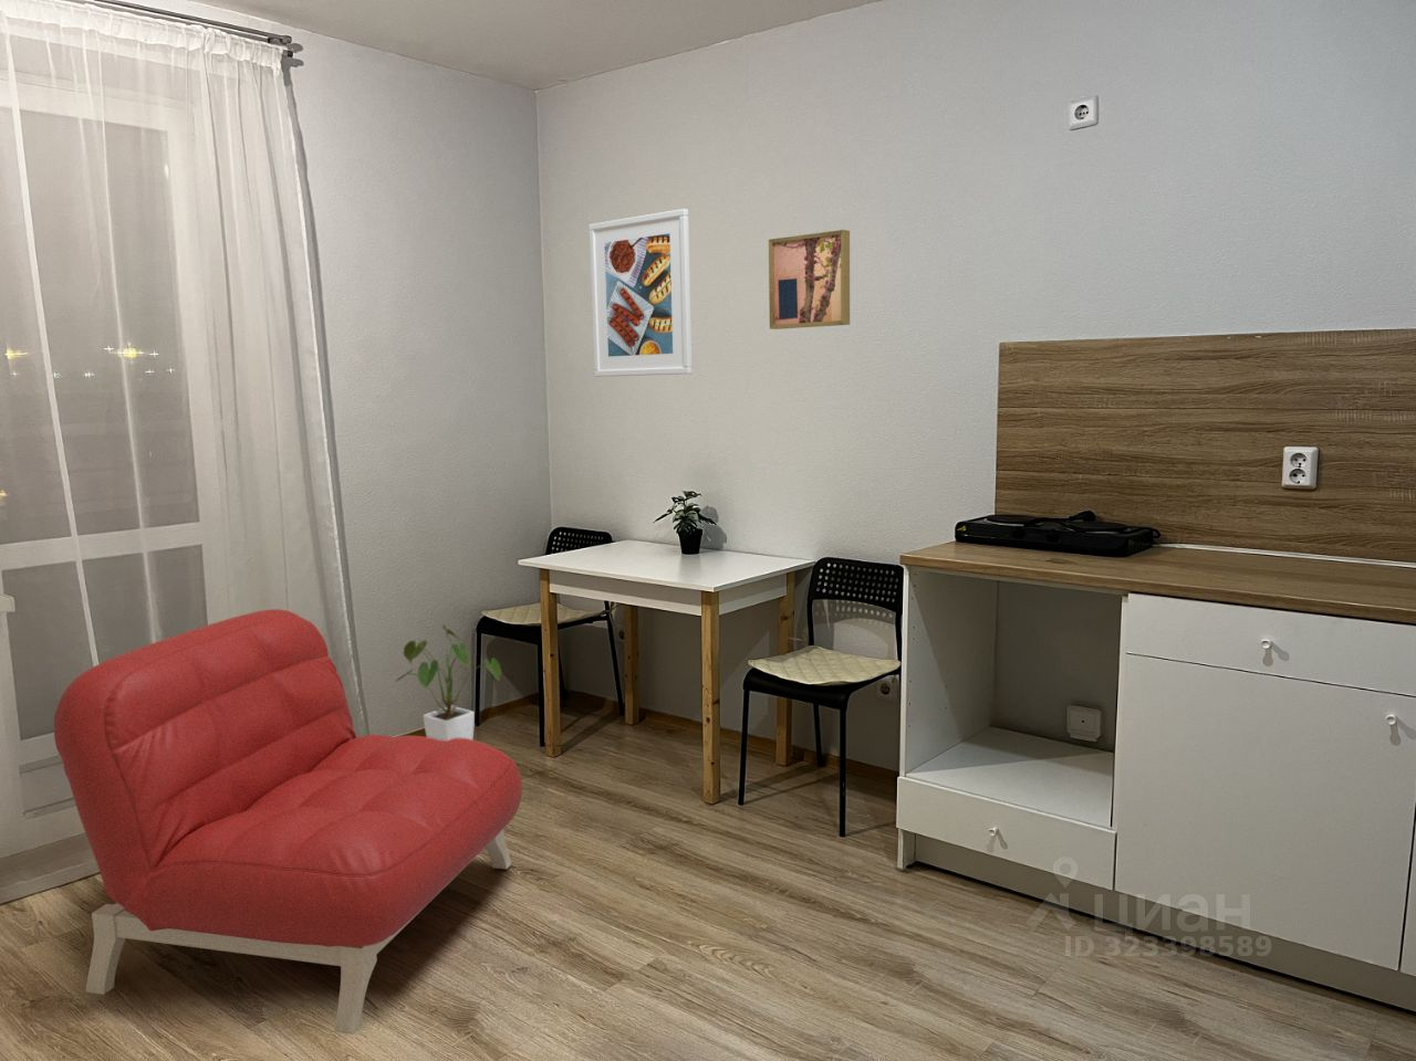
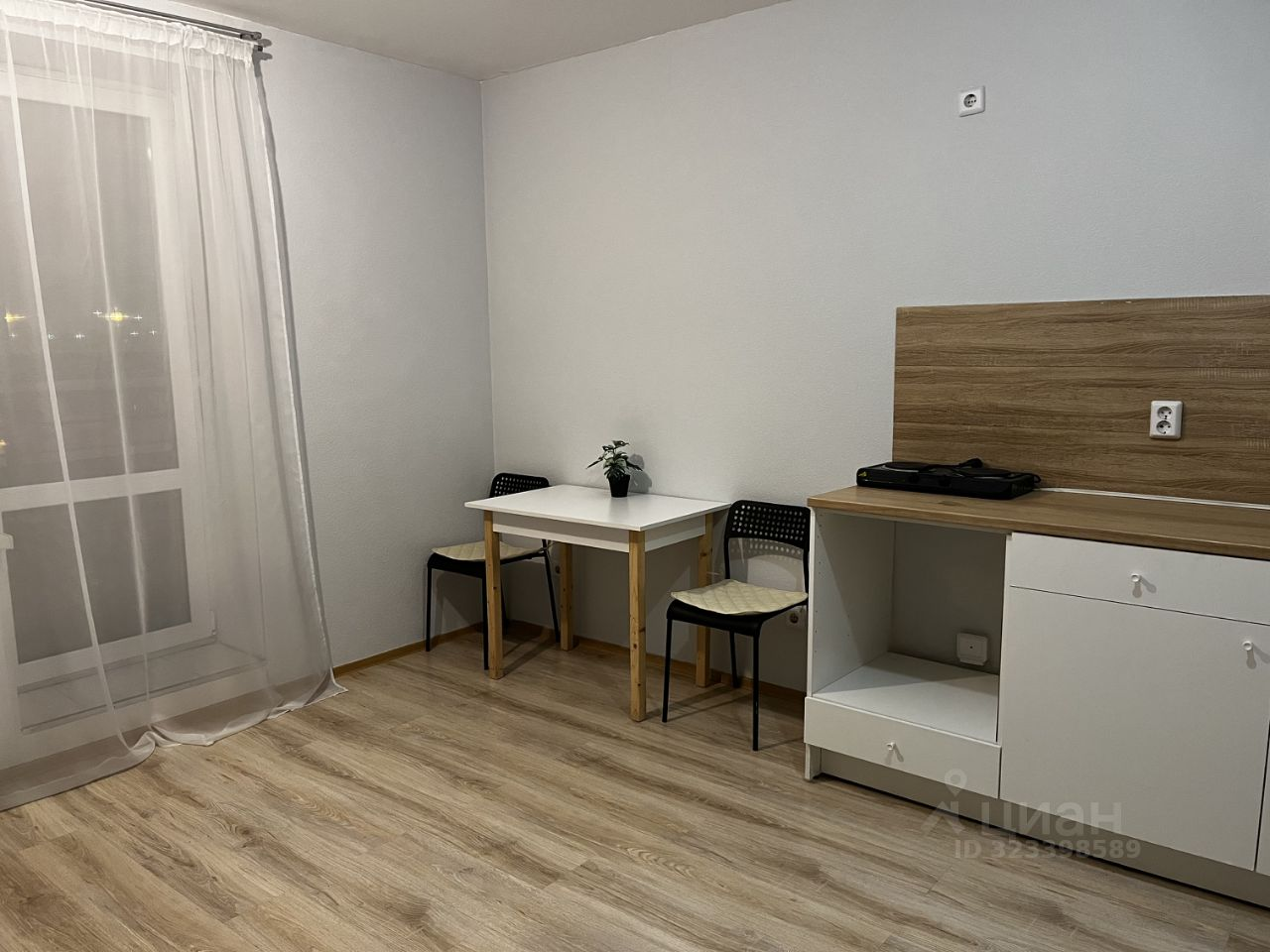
- house plant [394,623,502,740]
- armchair [54,607,523,1035]
- wall art [768,228,851,331]
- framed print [588,207,694,378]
